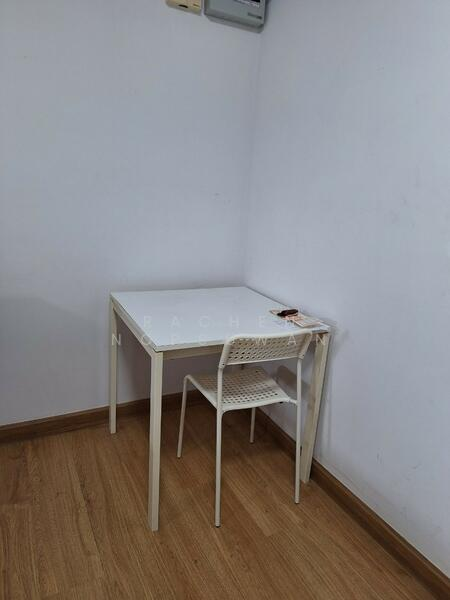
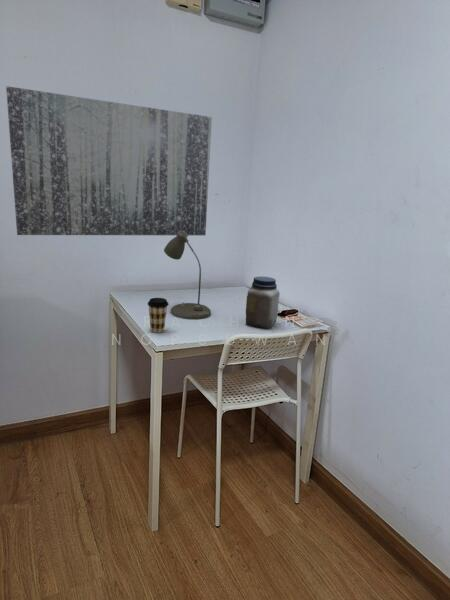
+ coffee cup [147,297,170,334]
+ desk lamp [163,231,212,320]
+ jar [245,276,280,329]
+ wall art [5,85,213,236]
